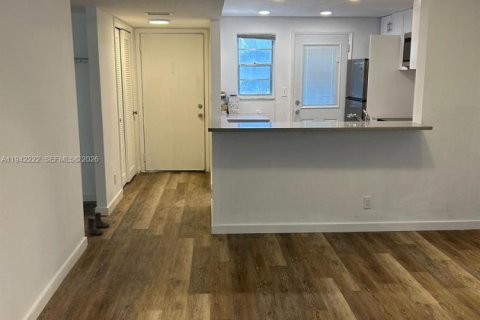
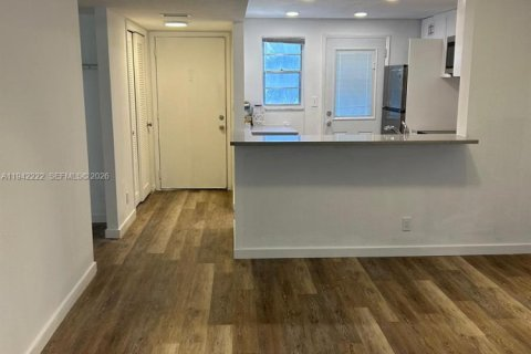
- boots [87,211,111,236]
